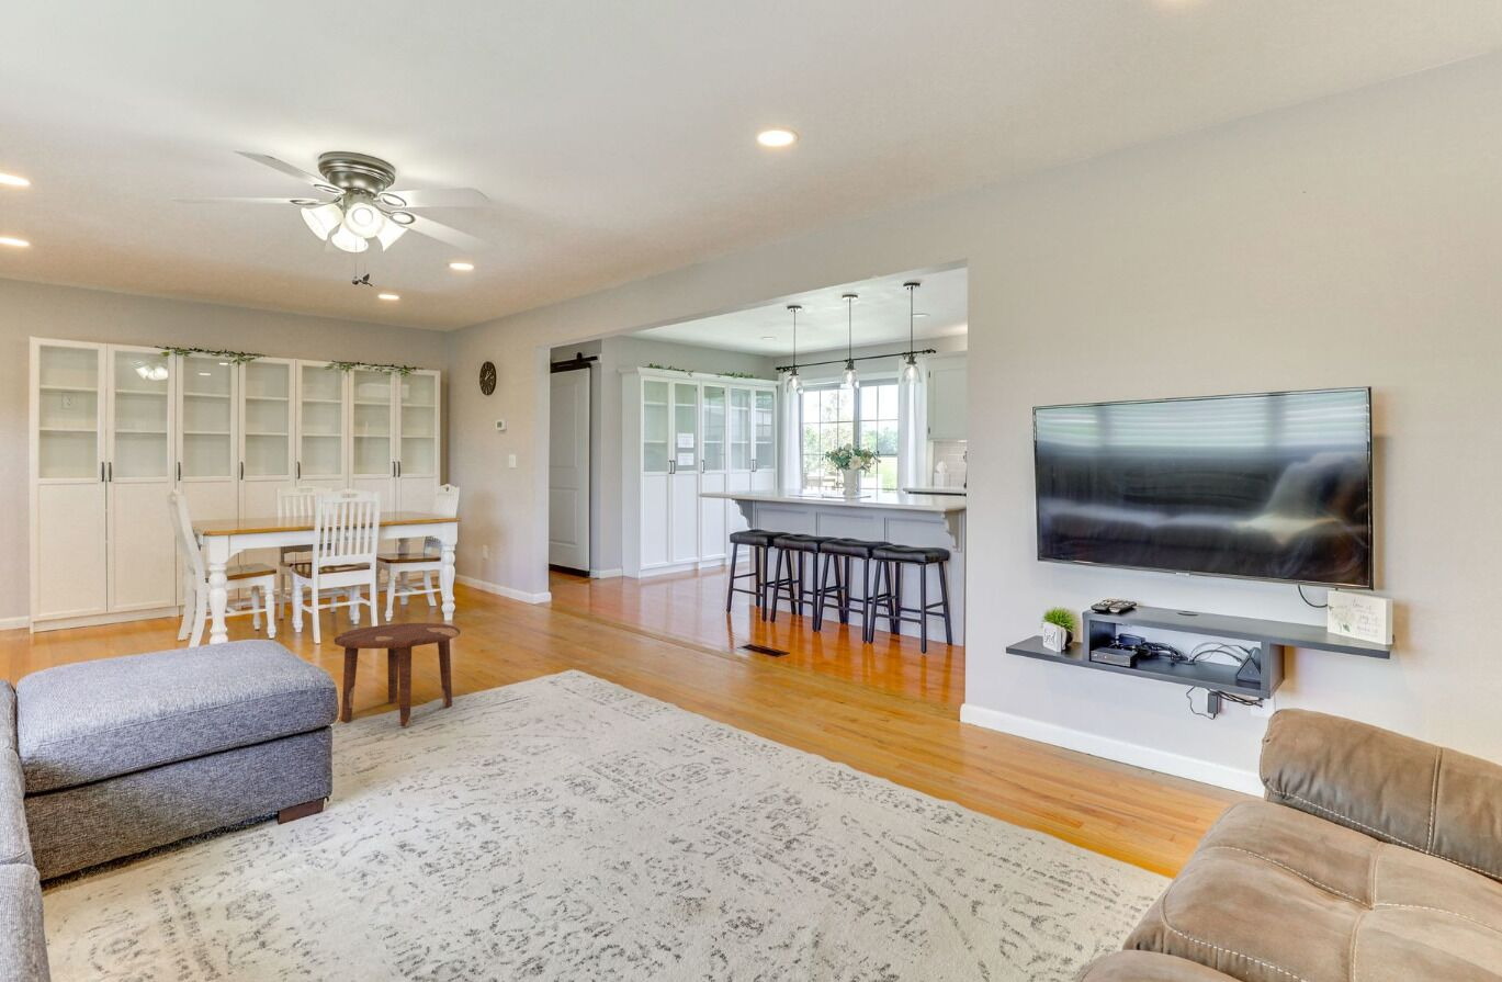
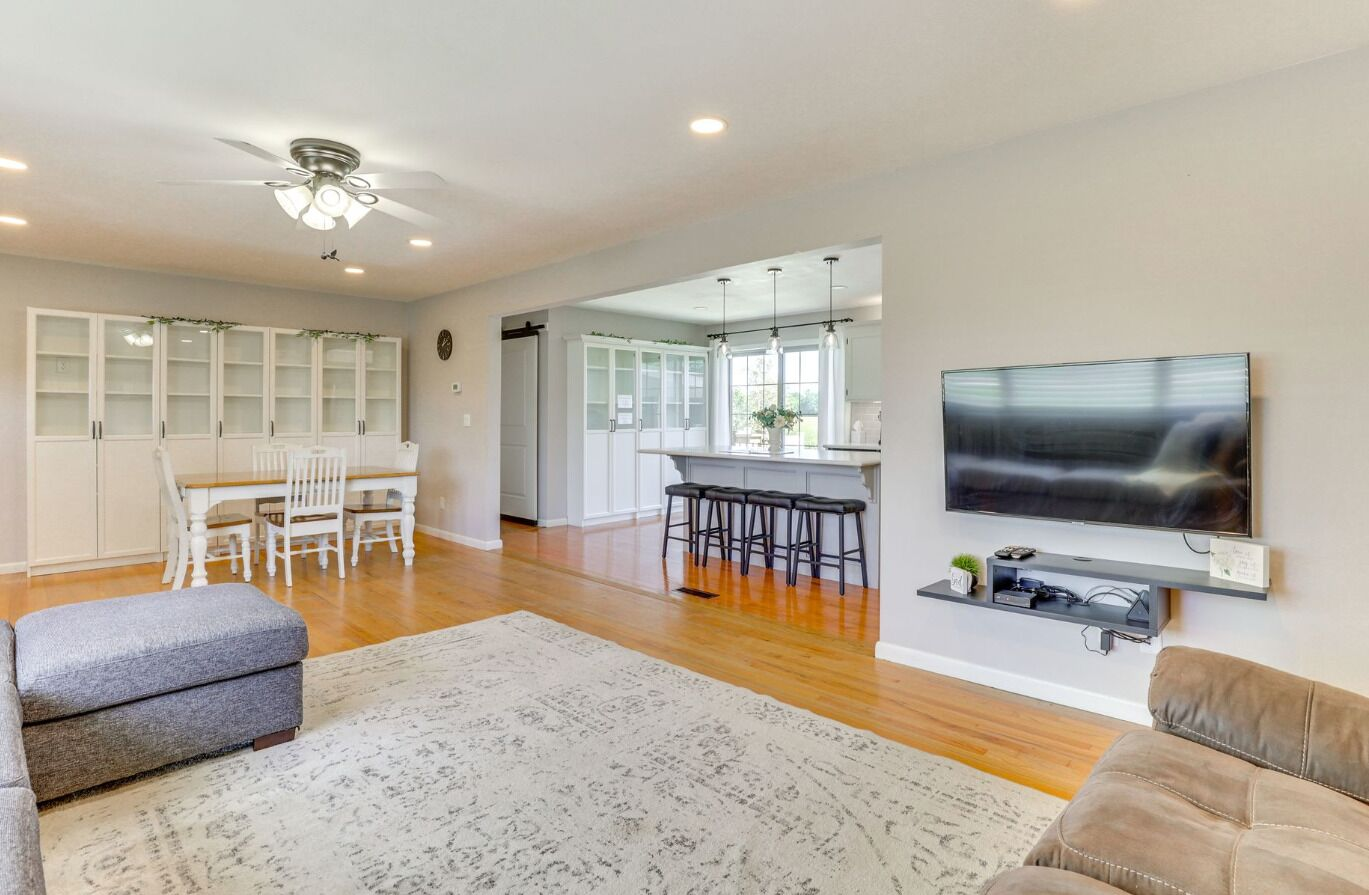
- side table [334,622,461,727]
